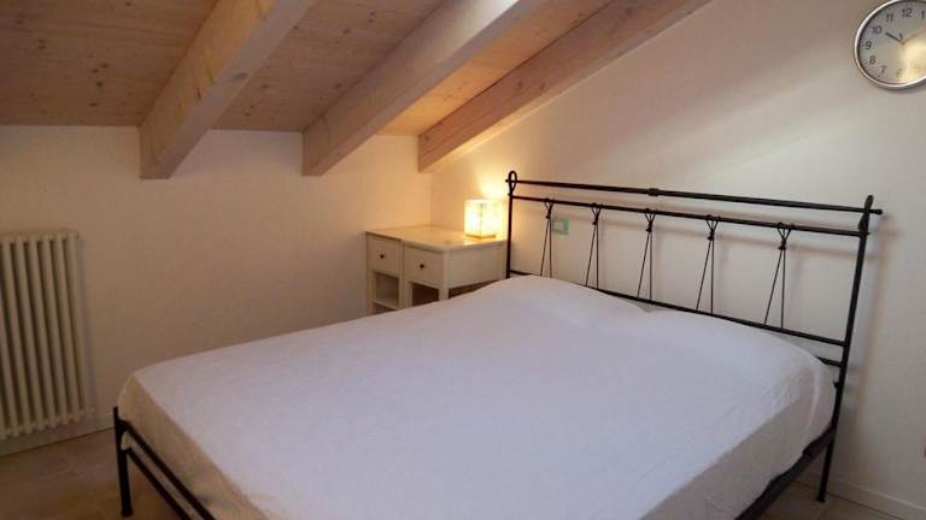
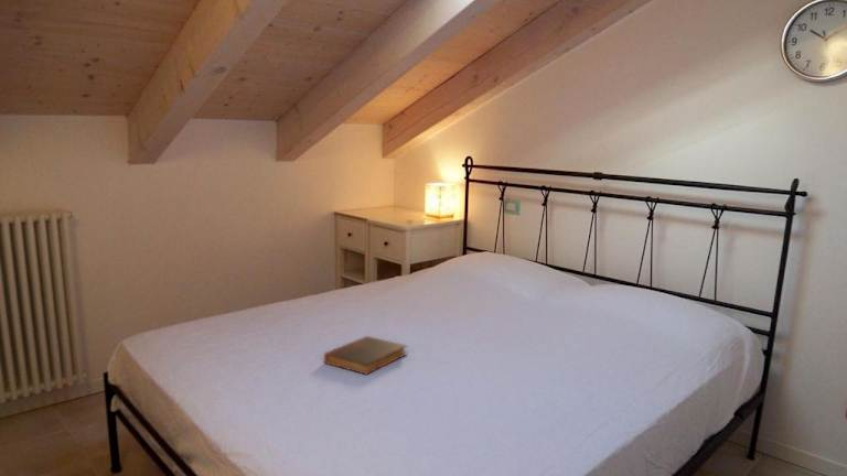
+ book [323,335,408,376]
